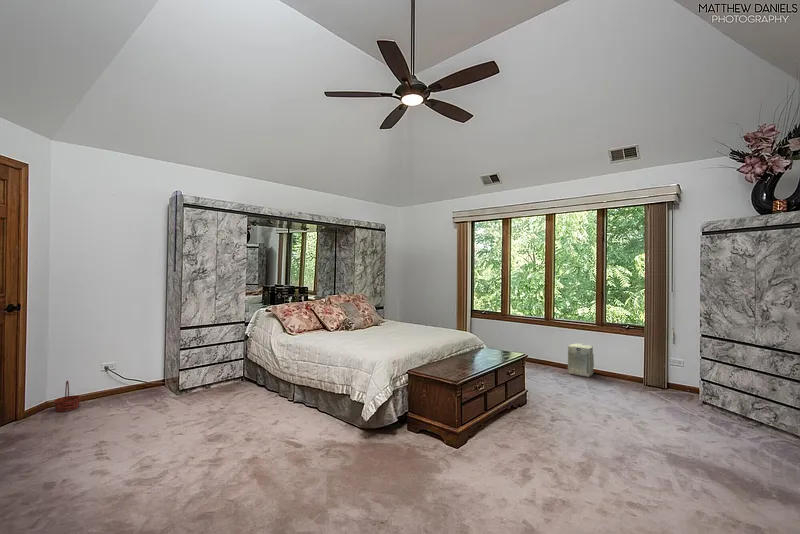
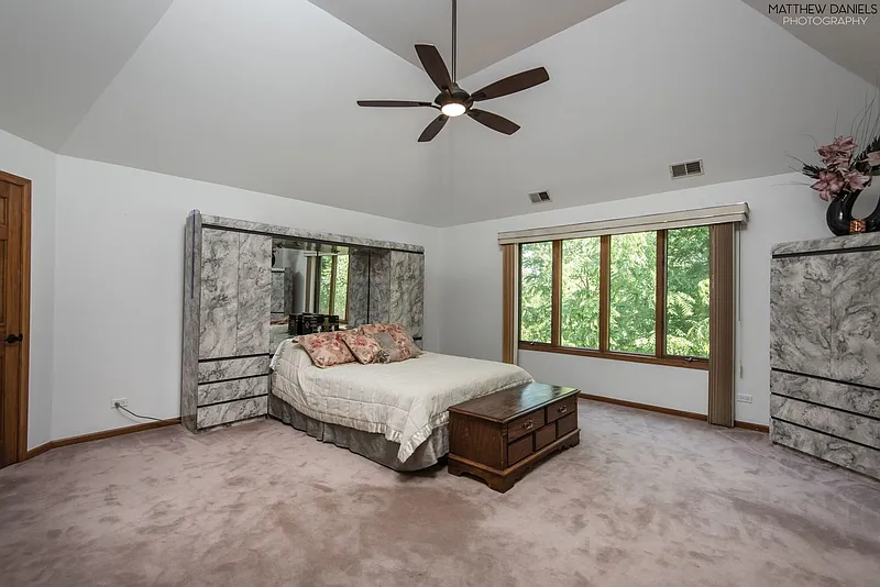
- speaker [567,343,595,378]
- basket [53,380,82,412]
